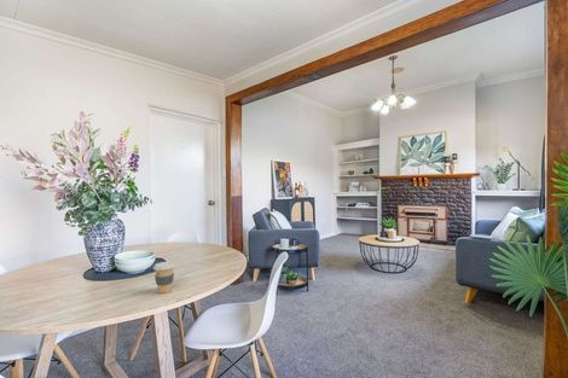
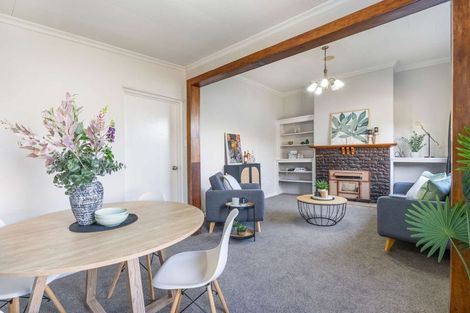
- coffee cup [152,261,176,295]
